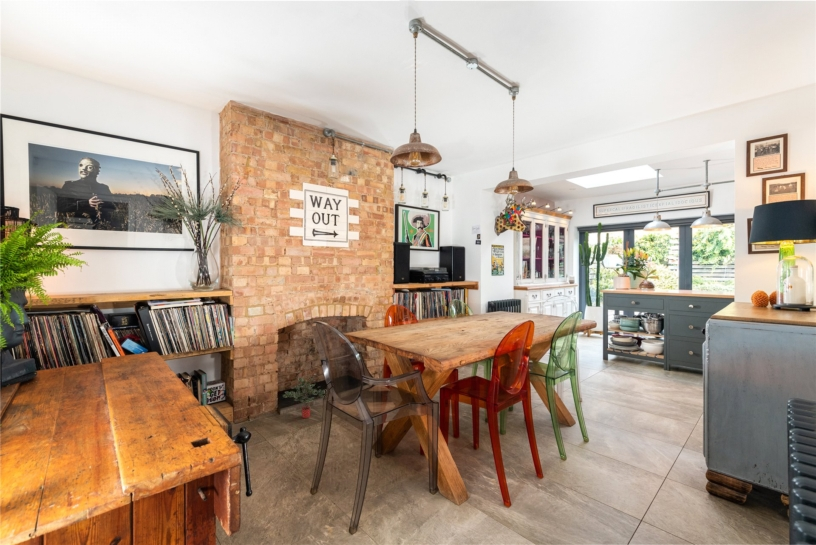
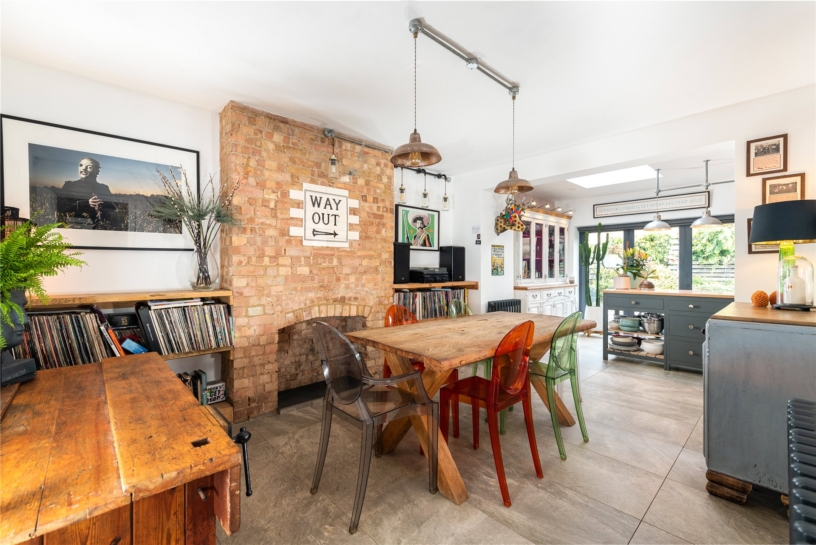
- potted plant [282,377,326,419]
